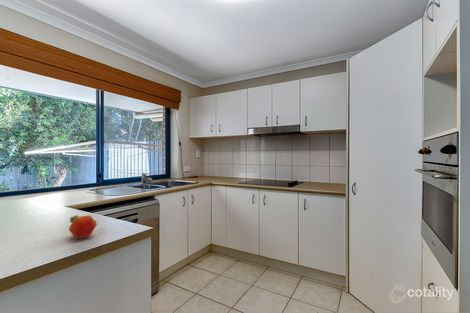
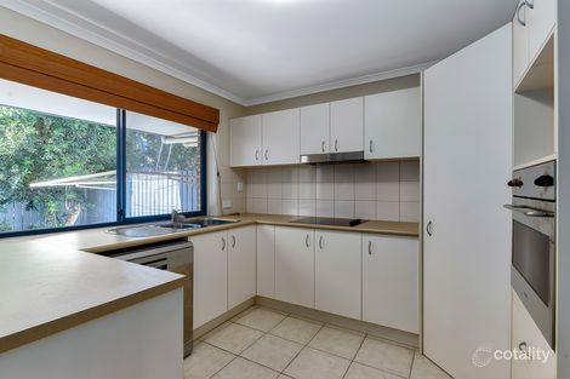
- fruit [68,214,98,240]
